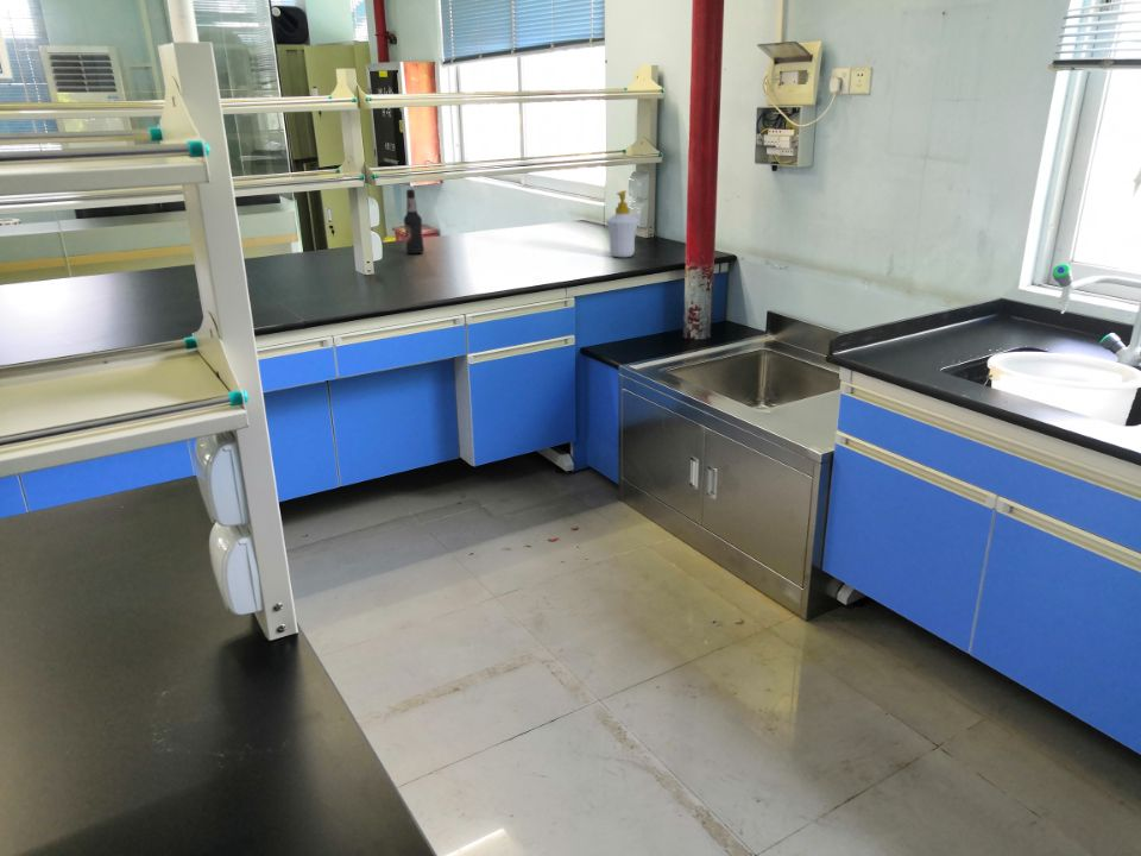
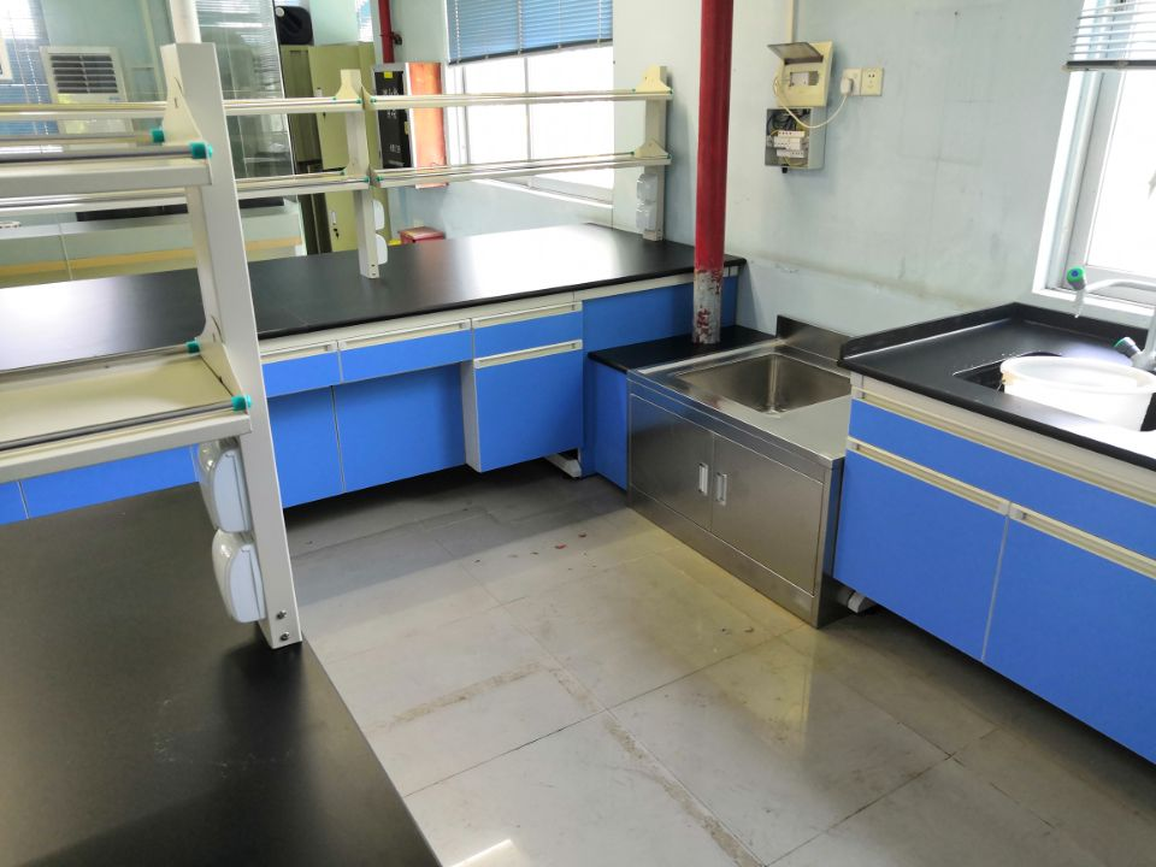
- bottle [403,188,425,254]
- soap bottle [605,189,639,258]
